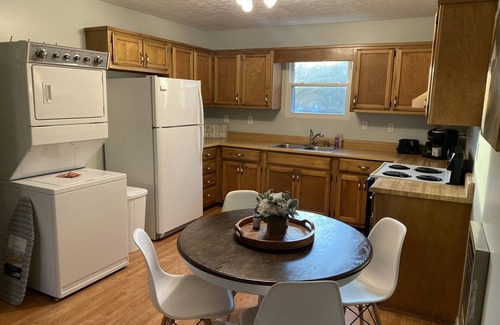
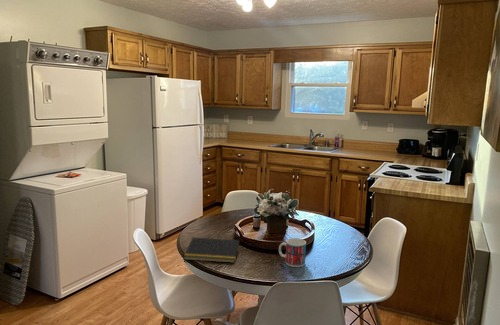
+ notepad [183,236,240,264]
+ mug [278,237,307,268]
